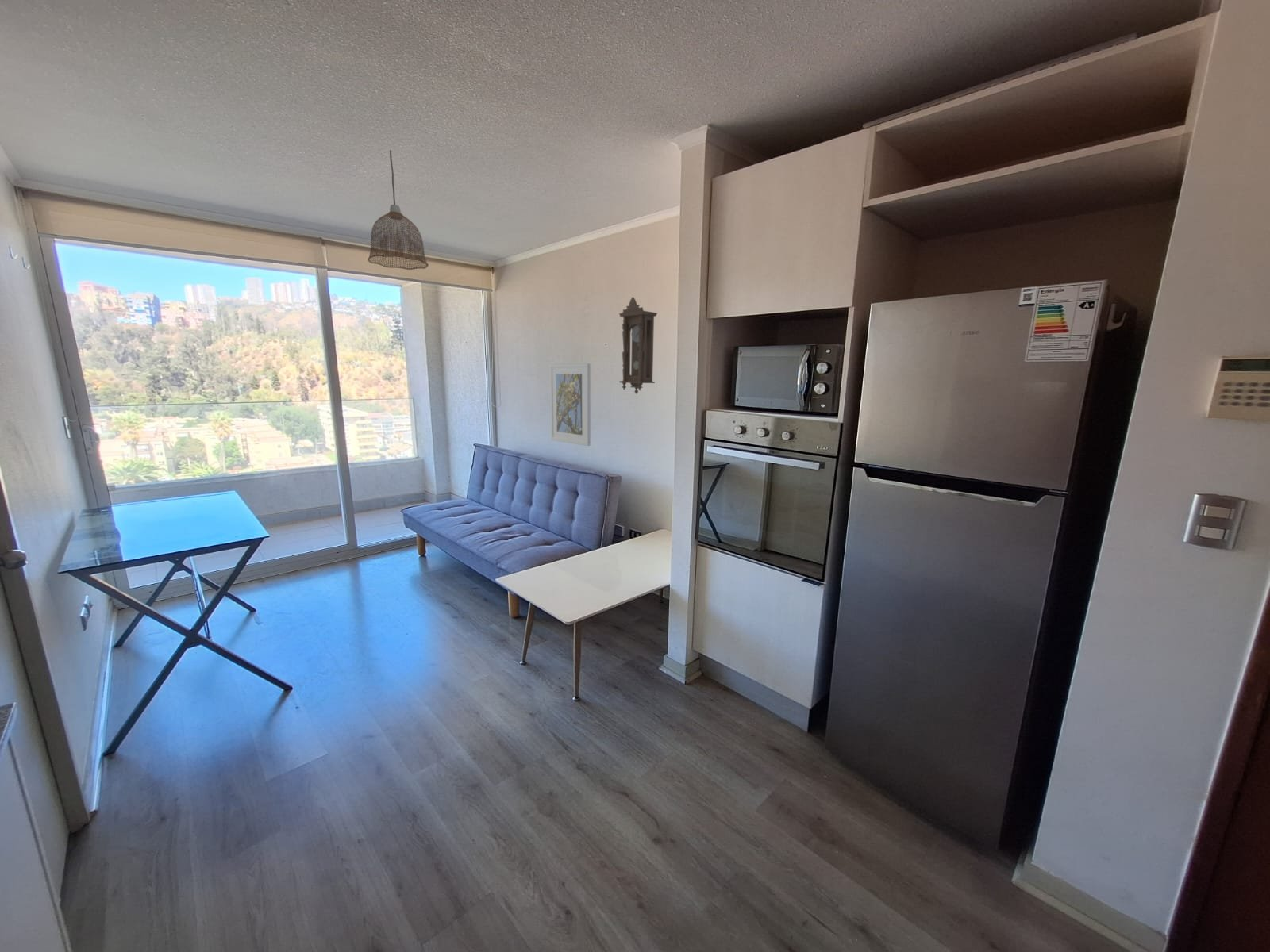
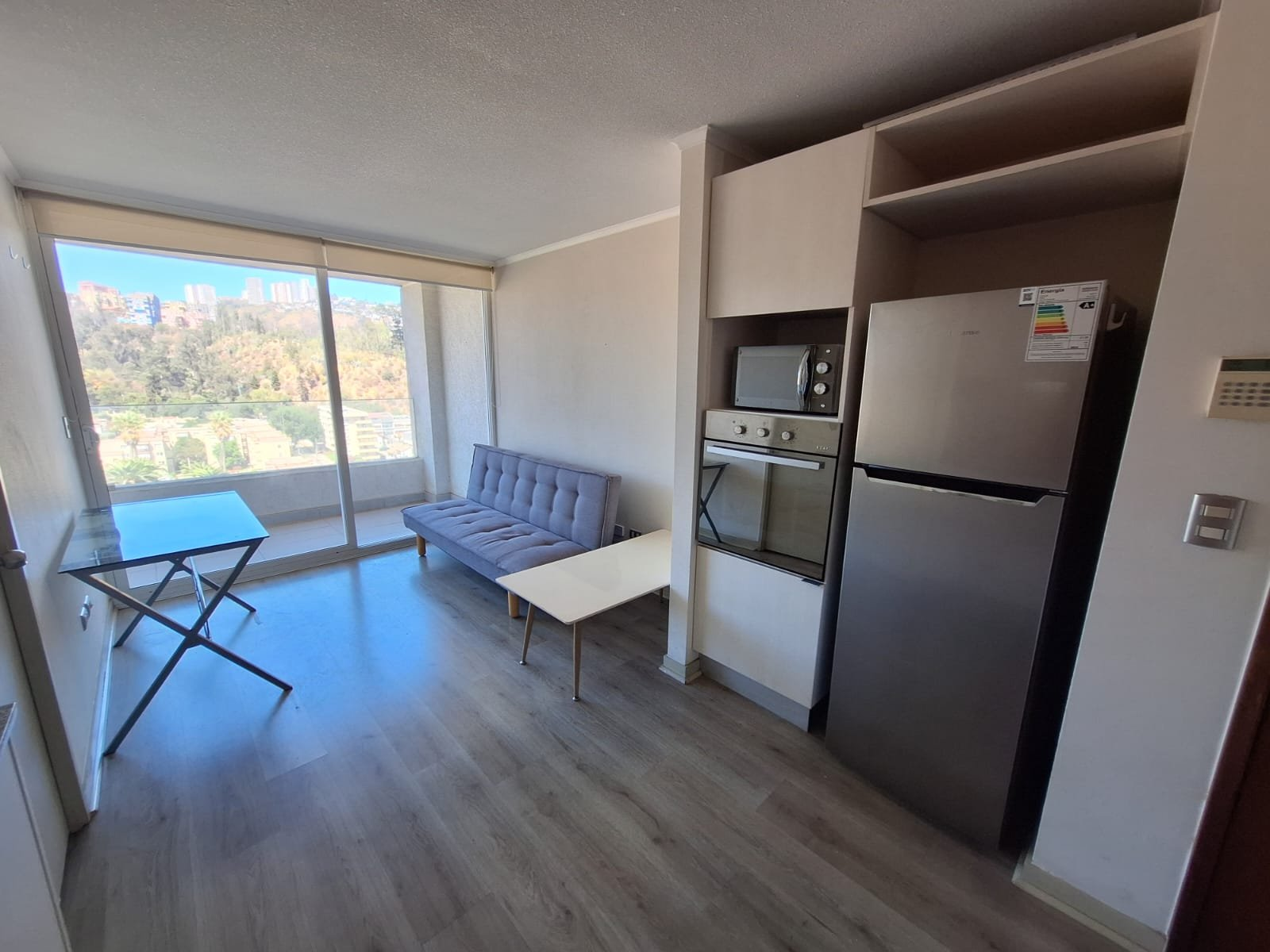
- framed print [549,363,591,447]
- pendulum clock [618,296,658,395]
- pendant lamp [367,149,429,271]
